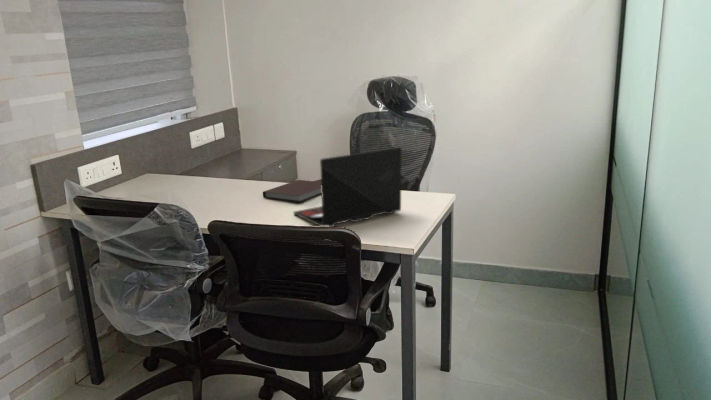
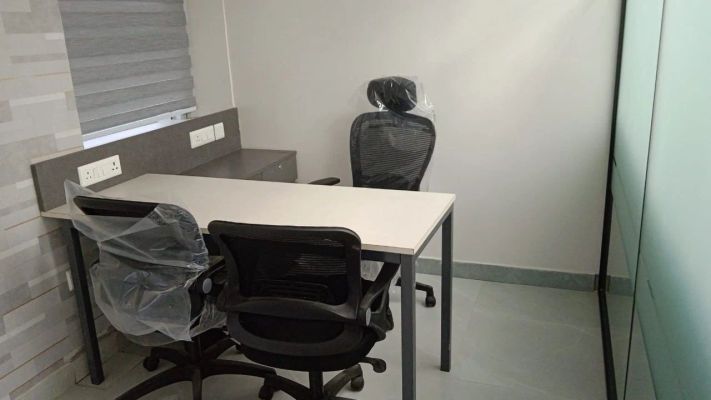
- notebook [262,179,322,203]
- laptop [293,146,402,228]
